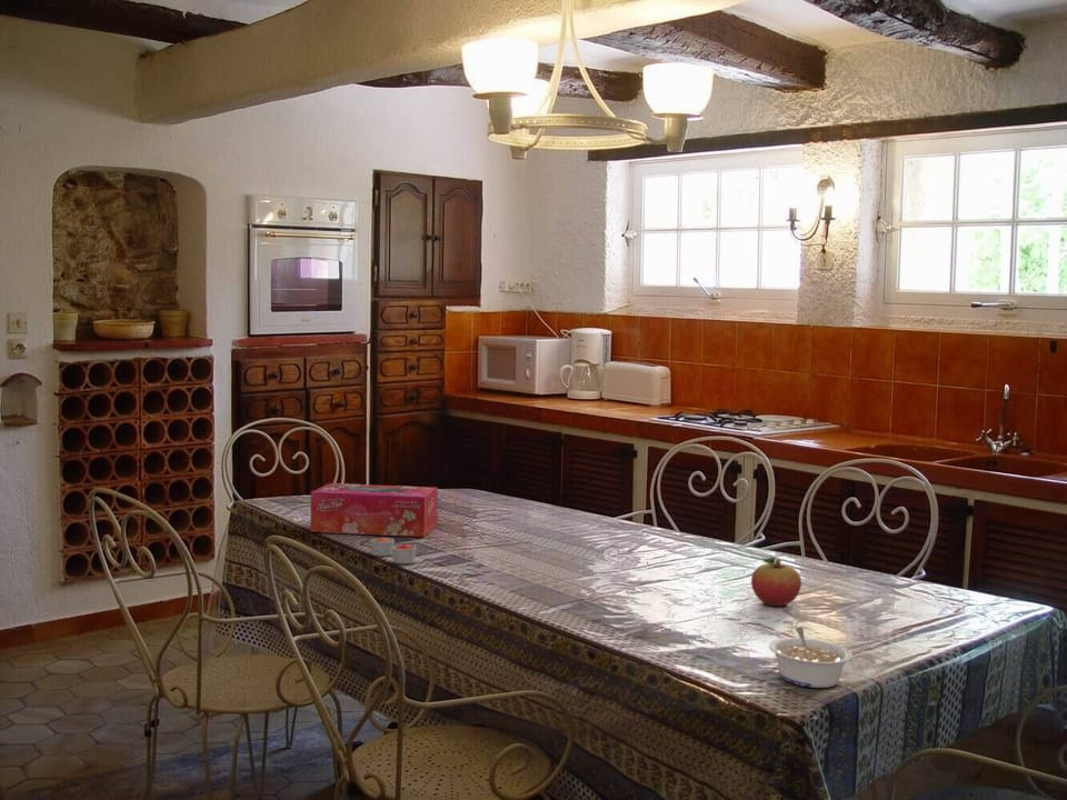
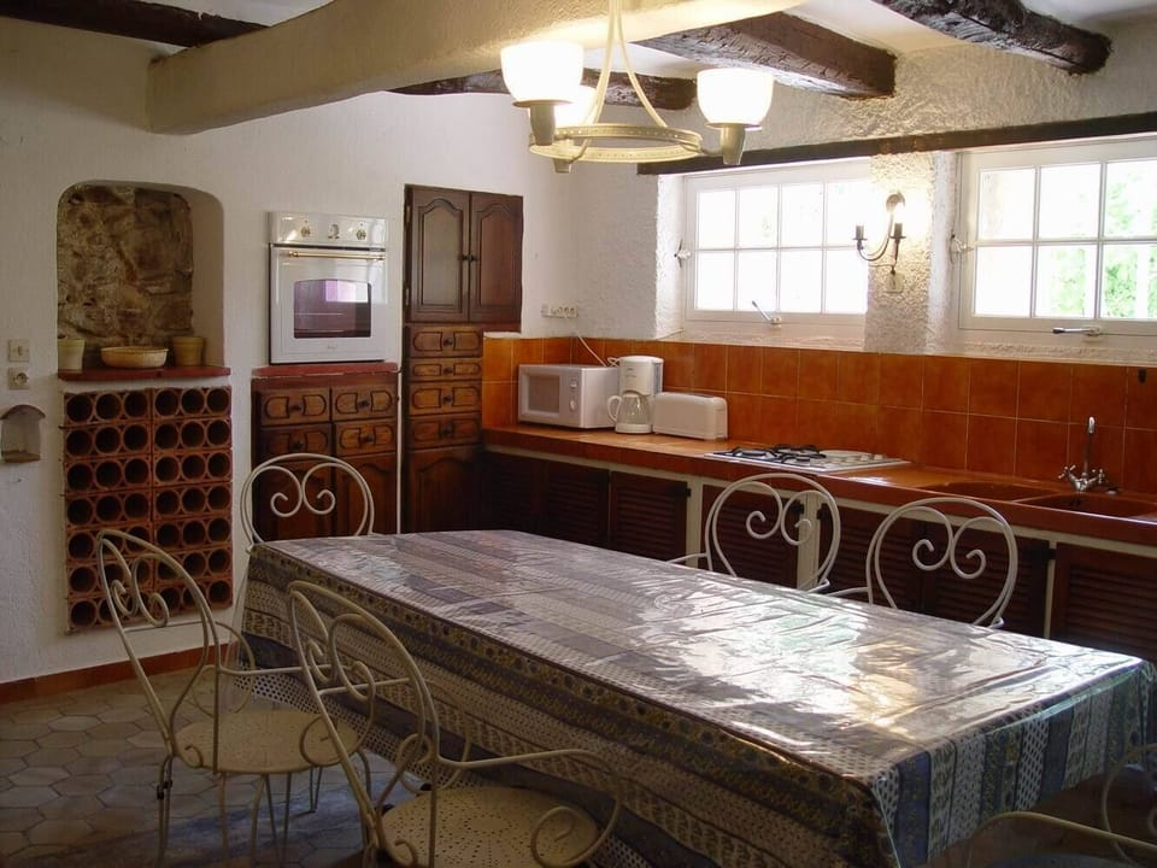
- tissue box [310,482,439,538]
- fruit [750,557,802,607]
- legume [768,626,854,689]
- candle [369,537,418,564]
